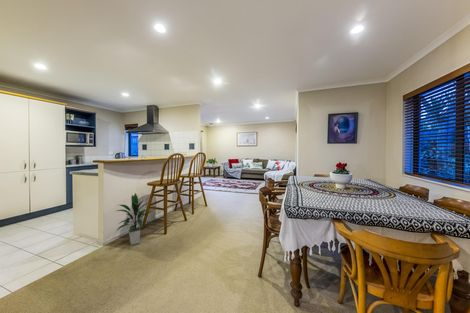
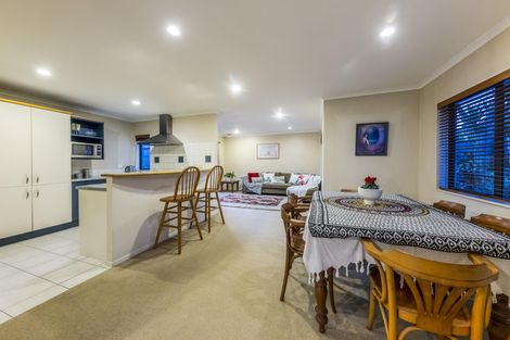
- indoor plant [115,192,158,246]
